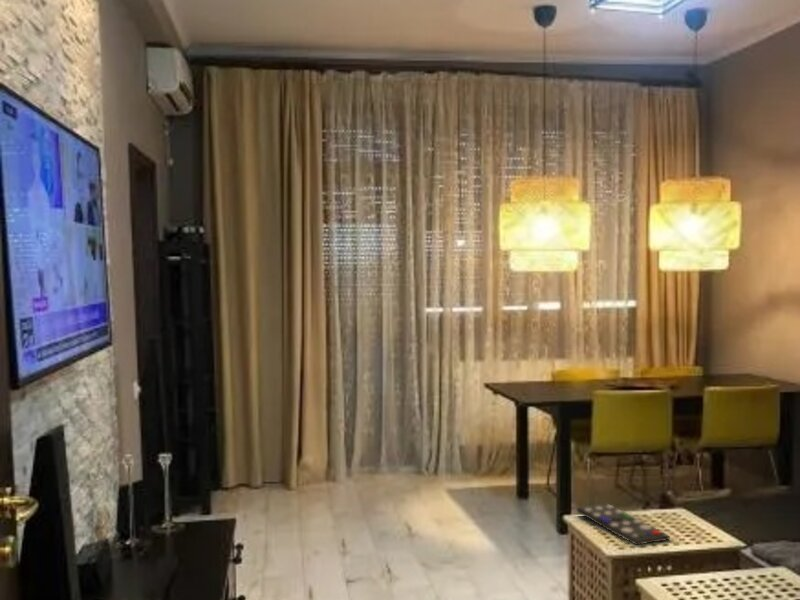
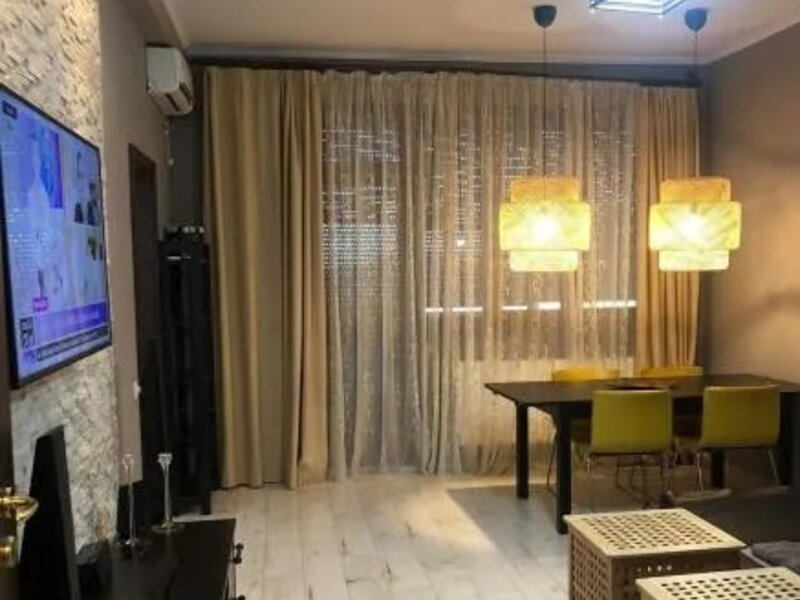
- remote control [576,502,670,546]
